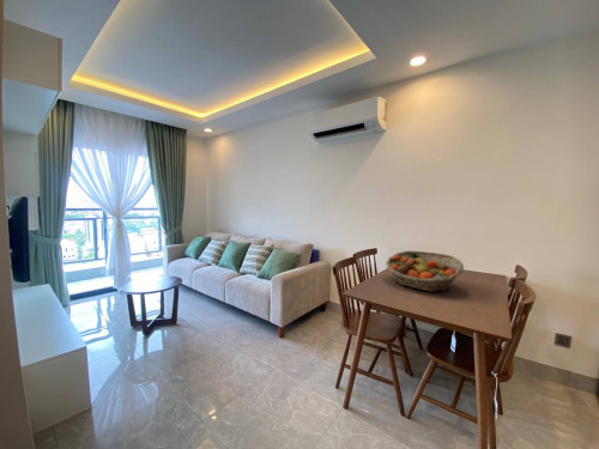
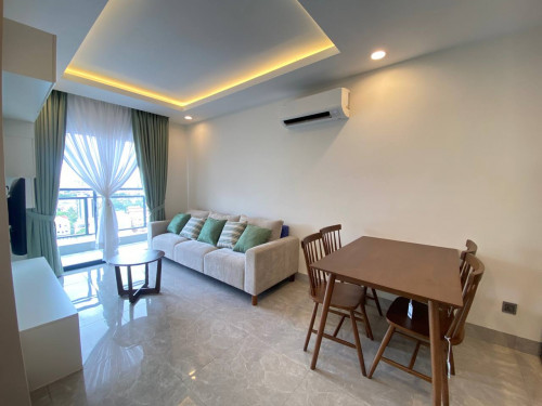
- fruit basket [385,250,465,292]
